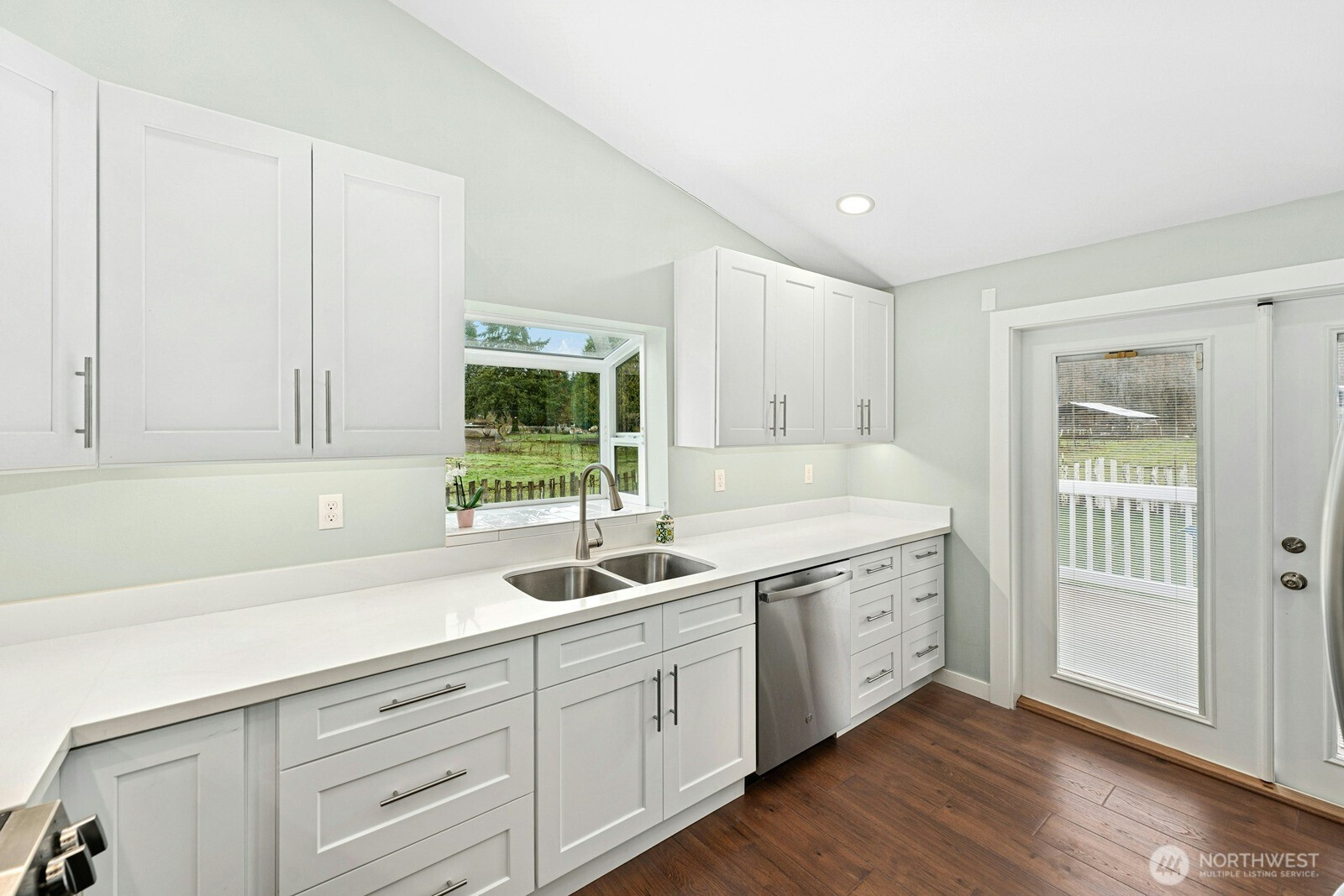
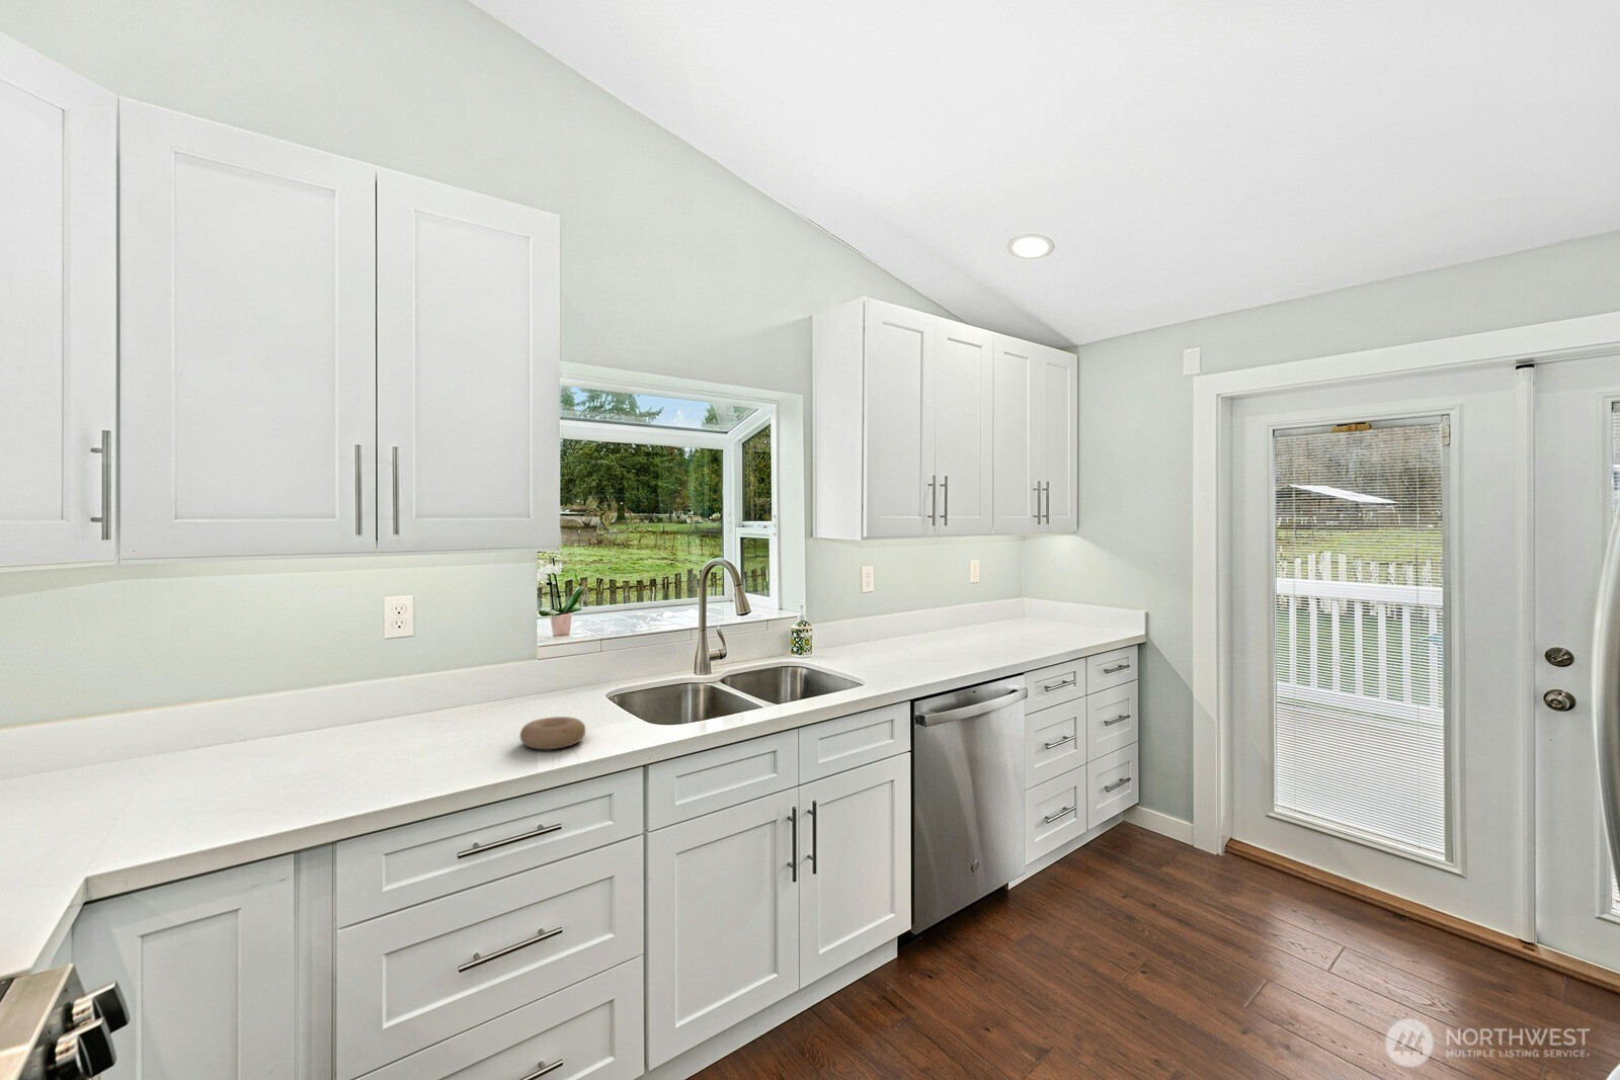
+ bowl [518,716,586,750]
